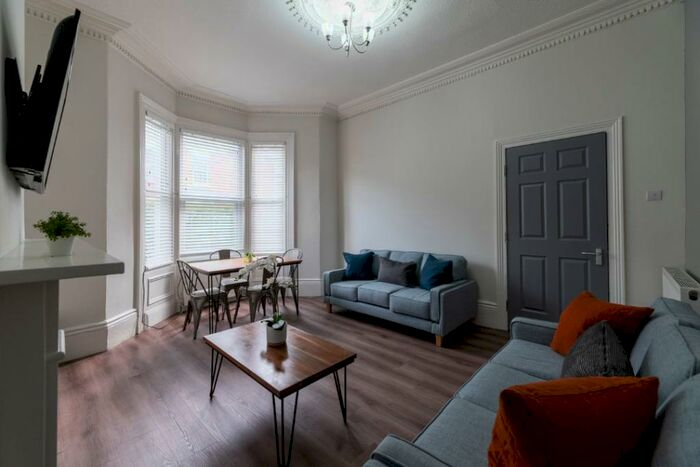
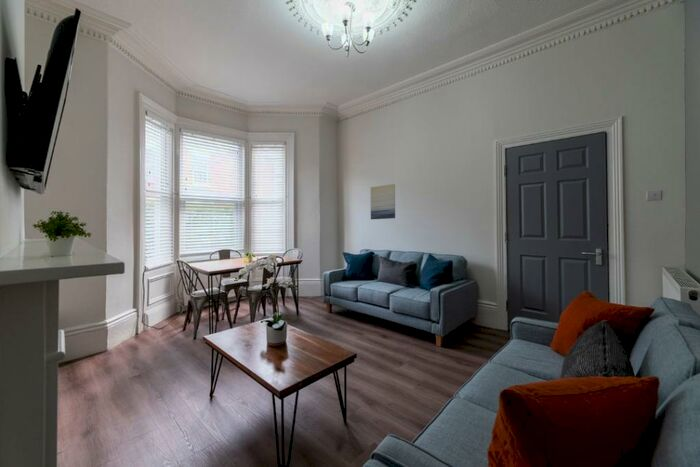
+ wall art [370,183,396,220]
